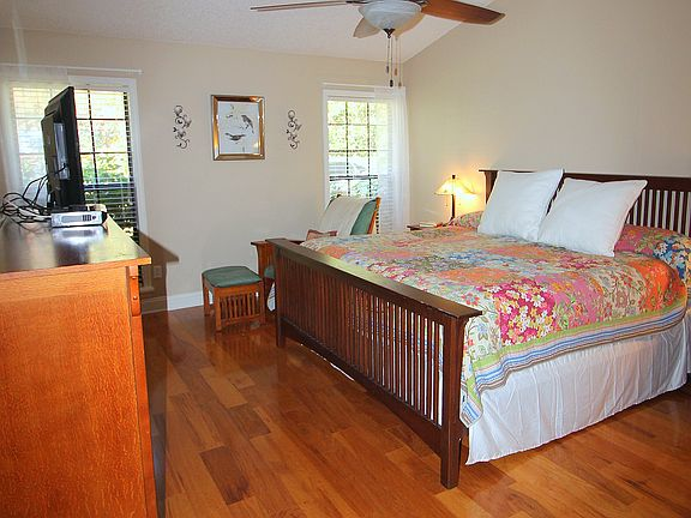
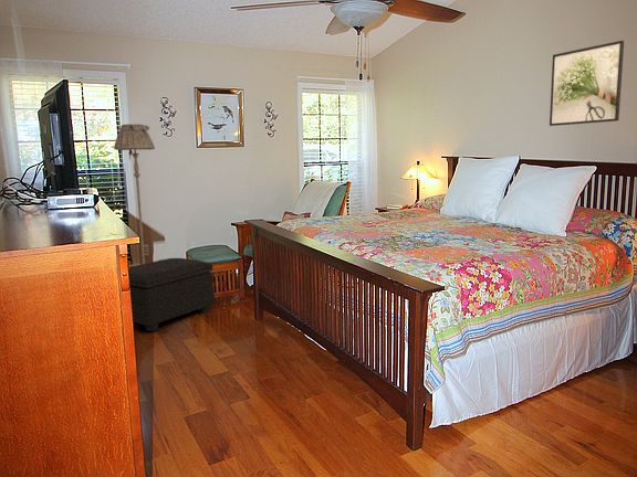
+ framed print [549,40,625,127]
+ floor lamp [113,123,156,264]
+ footstool [128,257,216,332]
